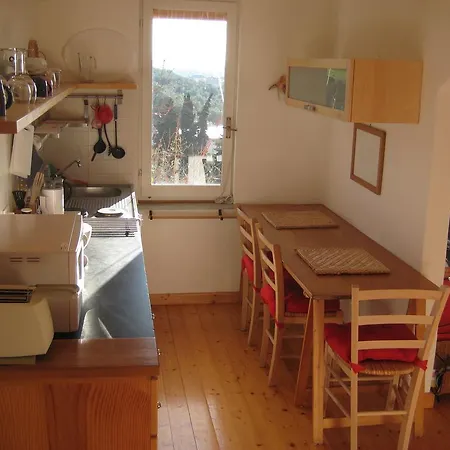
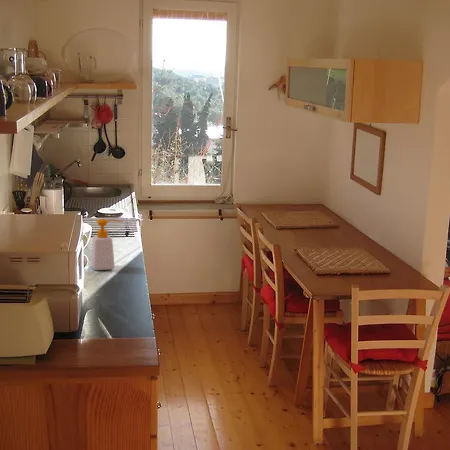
+ soap bottle [90,218,124,271]
